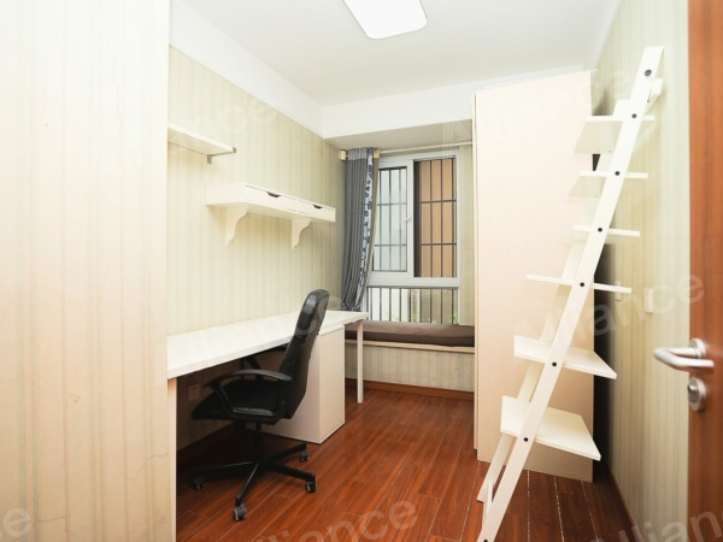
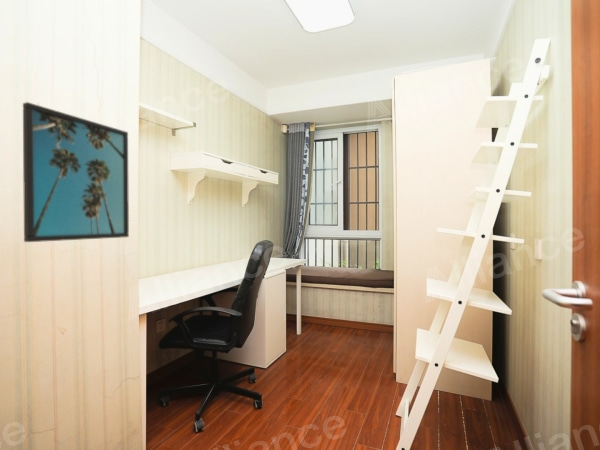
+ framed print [22,101,130,243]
